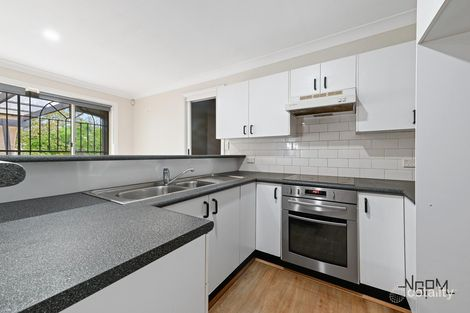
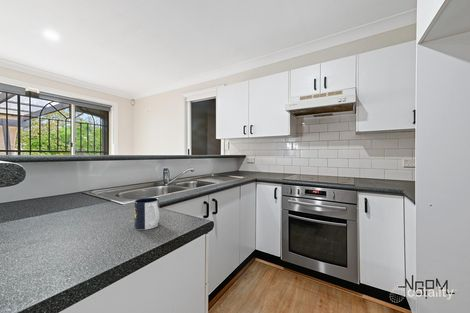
+ mug [133,197,160,231]
